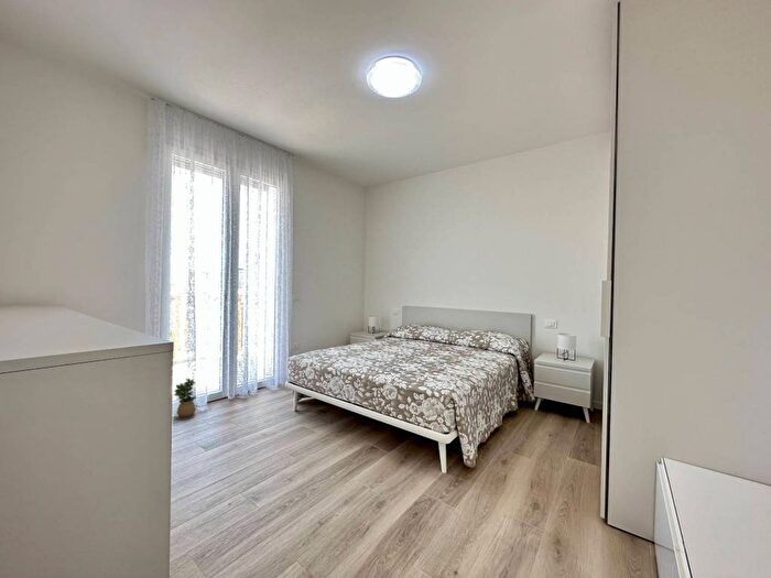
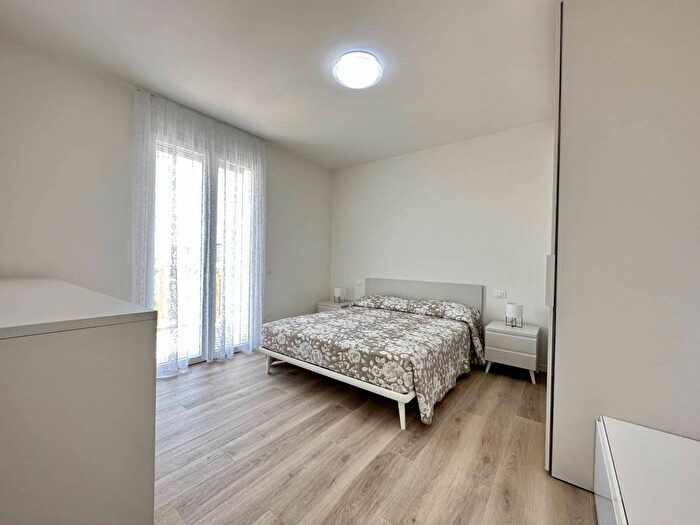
- potted plant [173,378,197,421]
